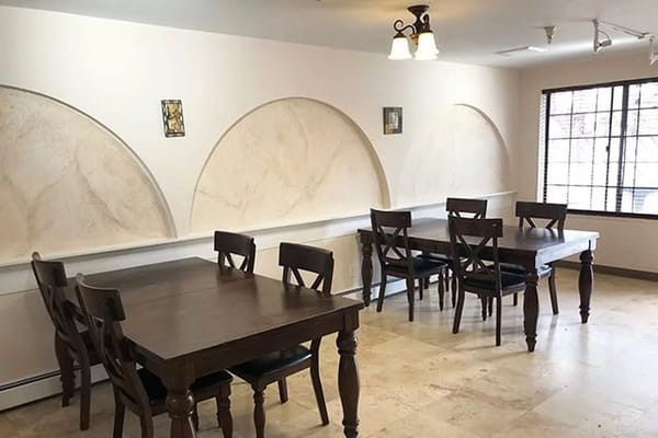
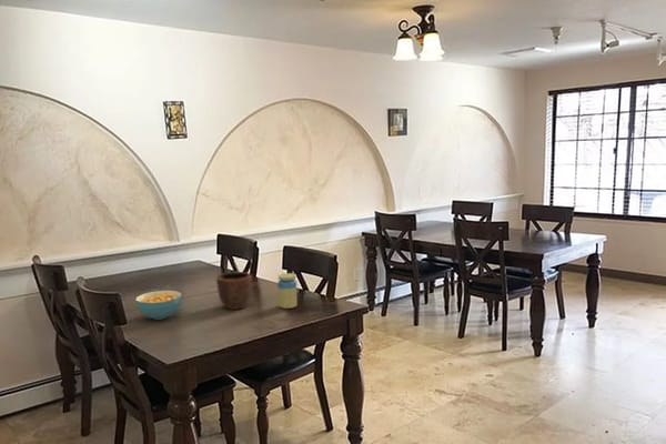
+ bowl [215,271,253,311]
+ cereal bowl [134,290,182,321]
+ jar [276,272,299,310]
